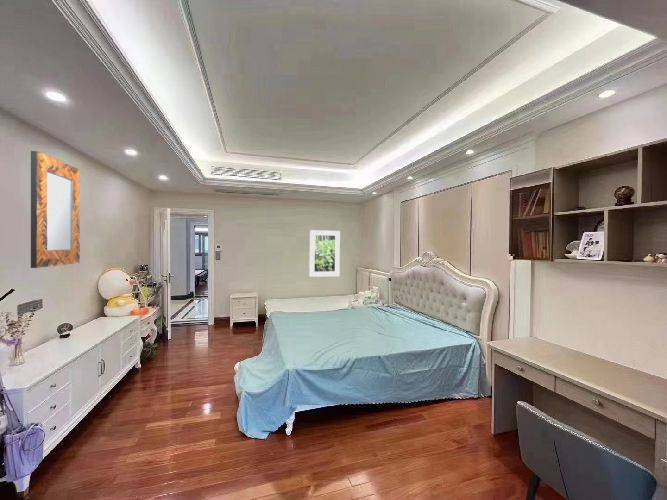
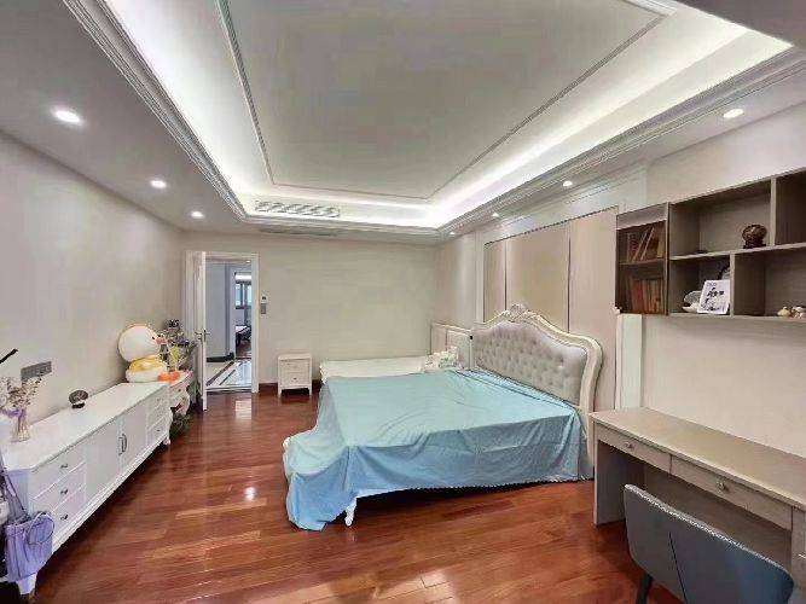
- home mirror [30,150,81,269]
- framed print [308,229,341,278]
